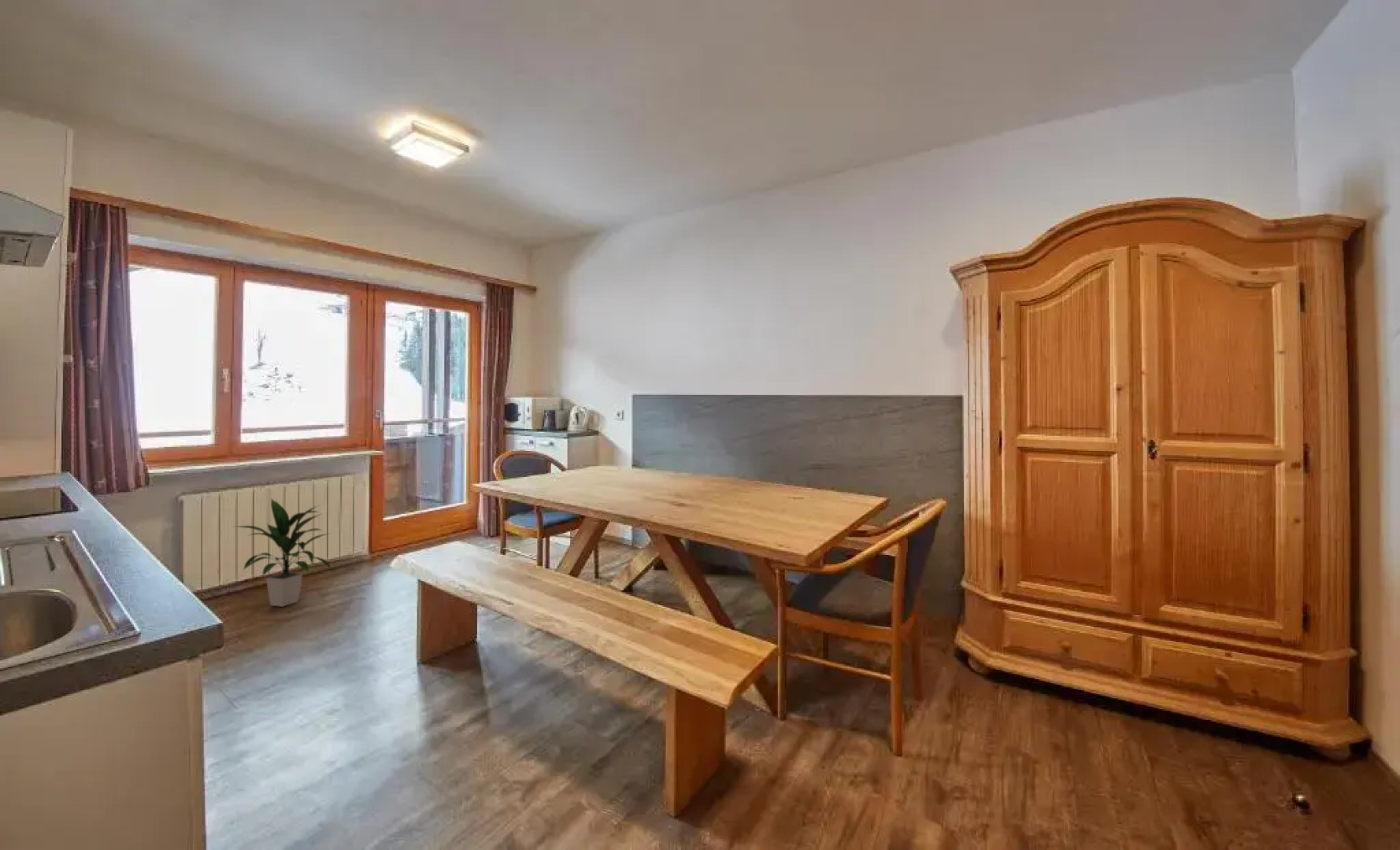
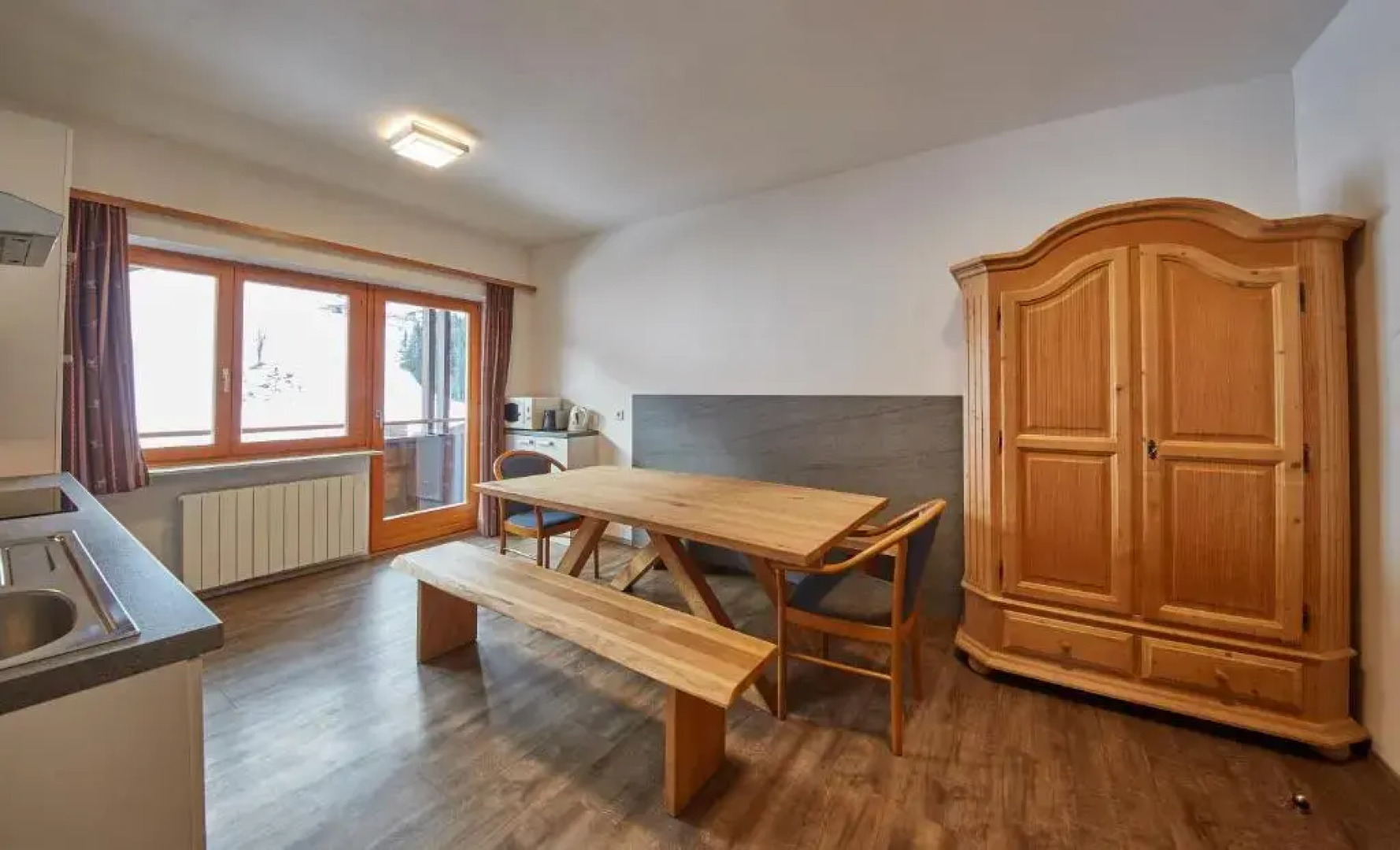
- indoor plant [231,498,332,608]
